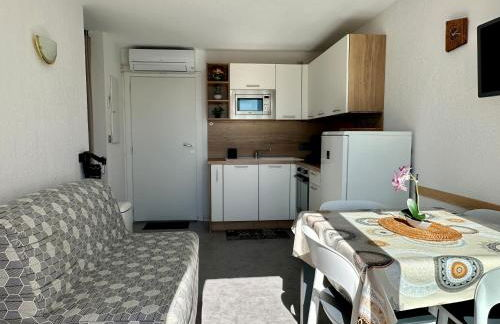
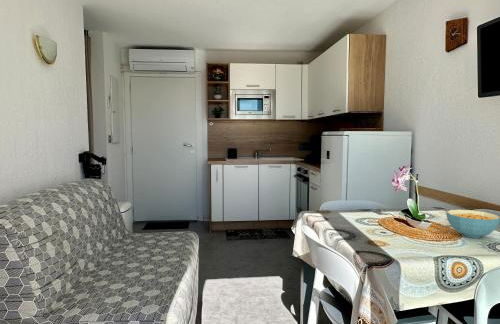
+ cereal bowl [445,209,500,239]
